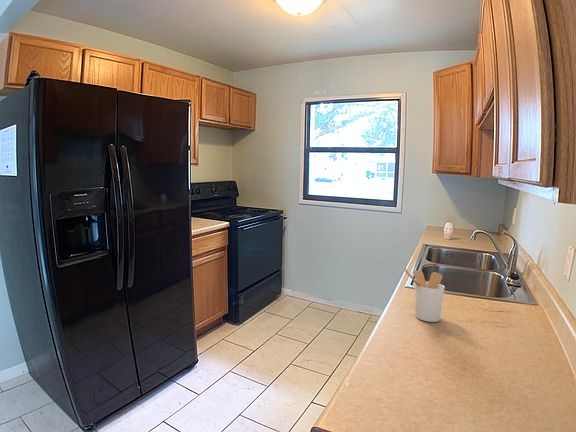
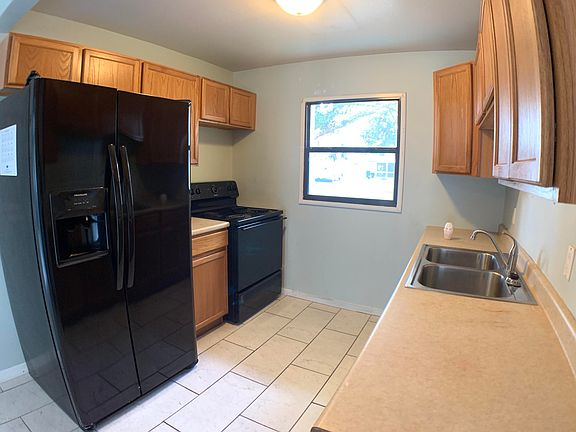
- utensil holder [403,268,445,323]
